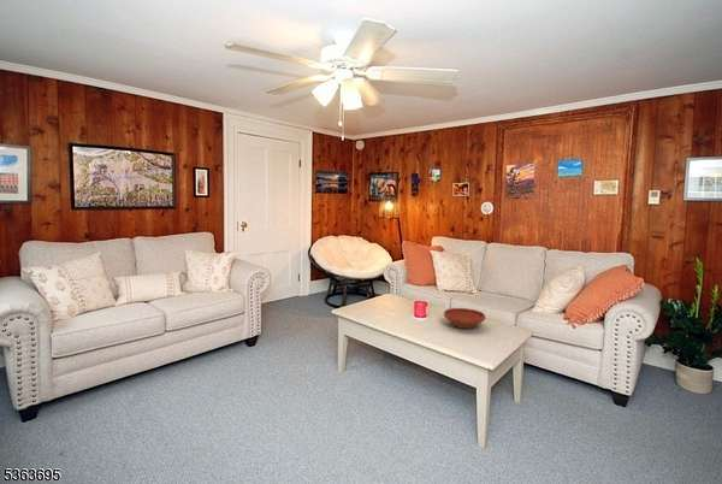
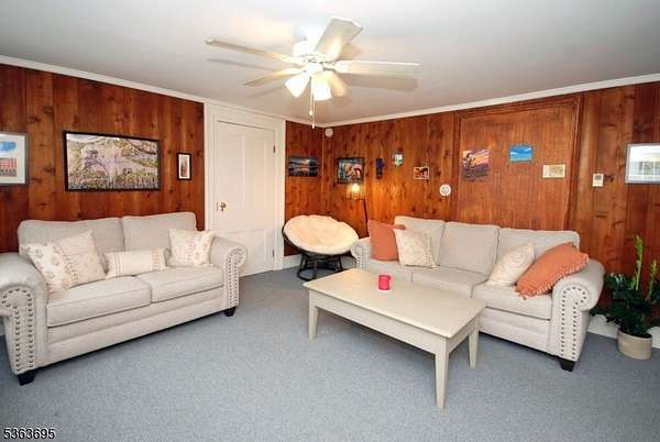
- bowl [443,307,486,330]
